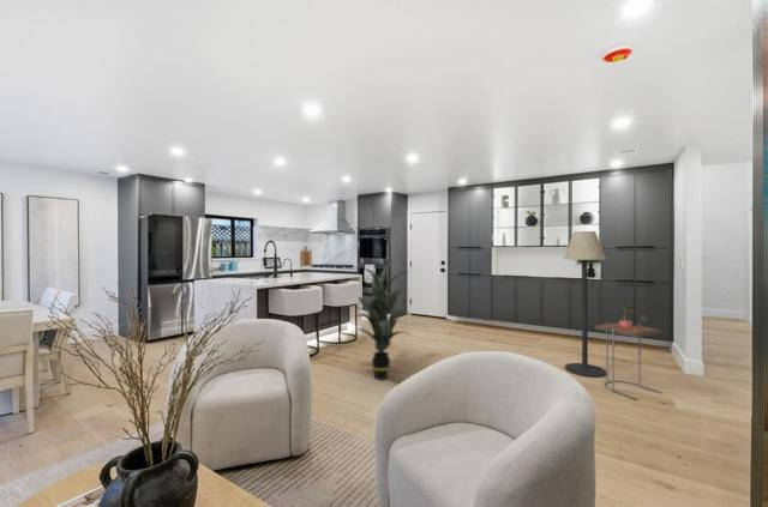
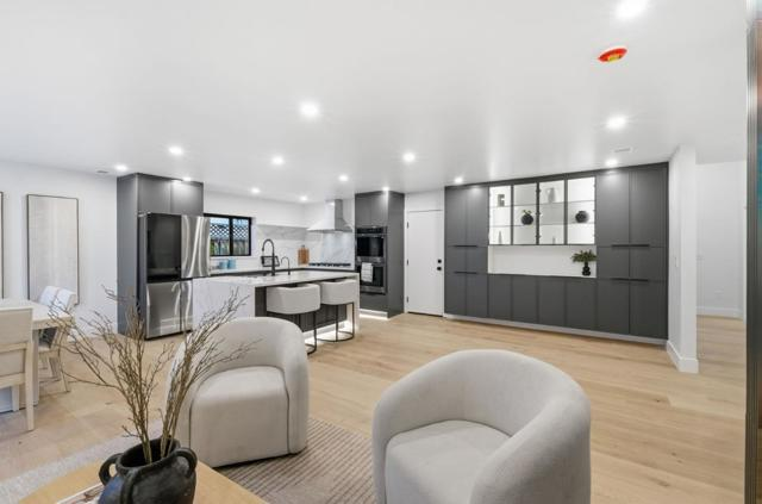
- side table [594,320,664,402]
- floor lamp [563,230,607,378]
- indoor plant [348,259,415,381]
- potted plant [612,301,649,327]
